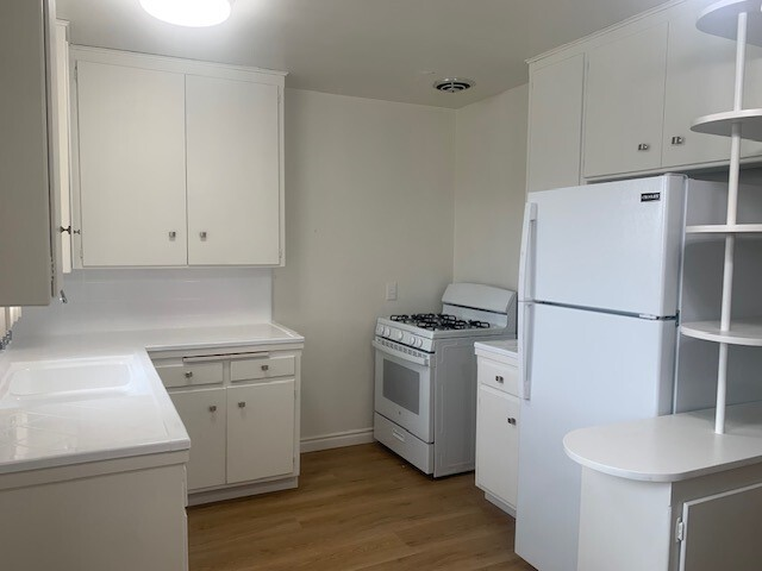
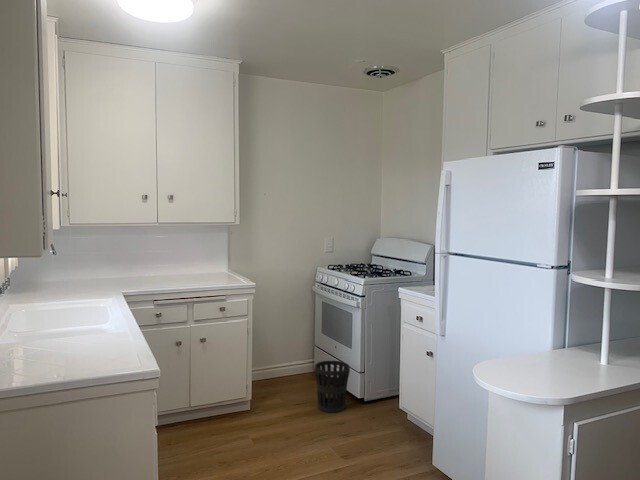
+ wastebasket [314,360,351,414]
